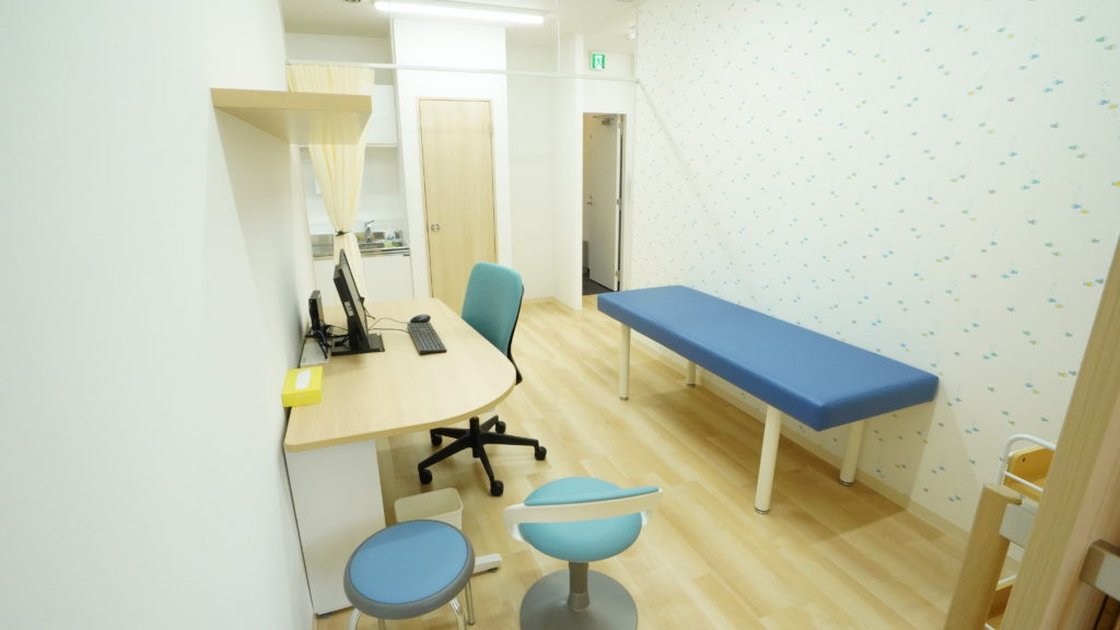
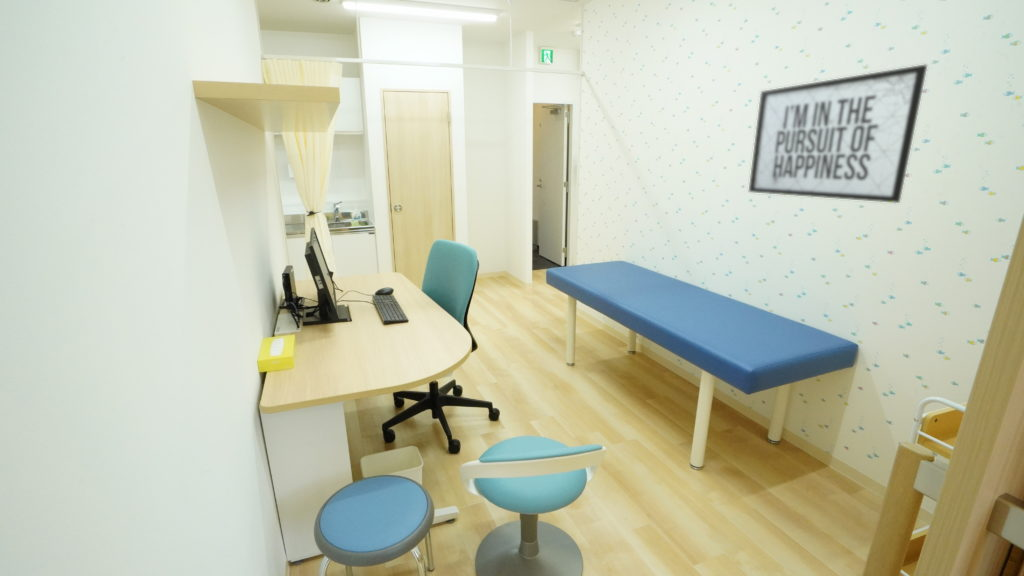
+ mirror [748,64,928,204]
